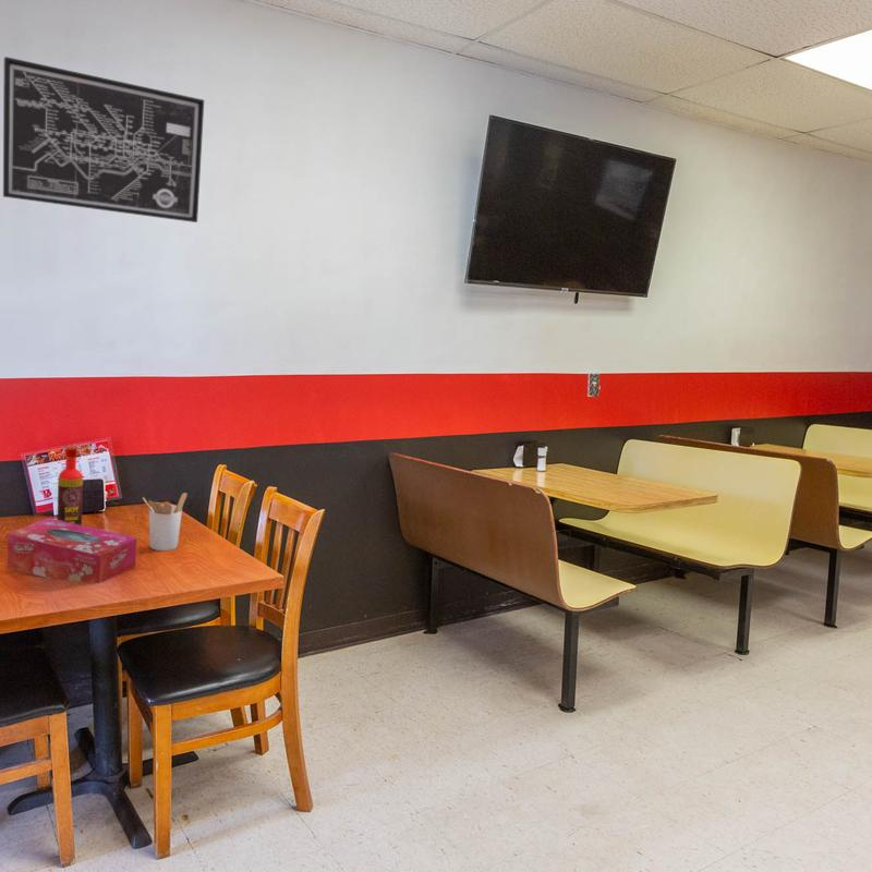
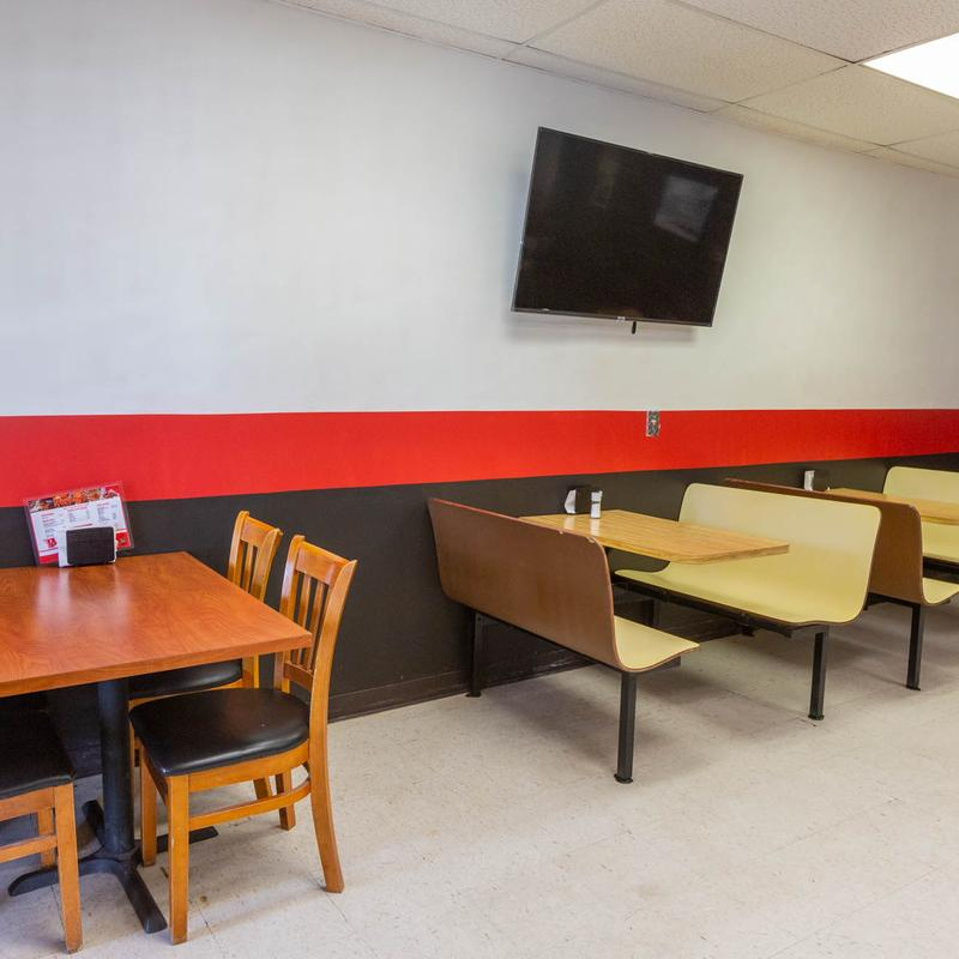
- wall art [2,56,205,223]
- tissue box [7,518,137,584]
- utensil holder [142,492,189,552]
- bottle [57,445,84,525]
